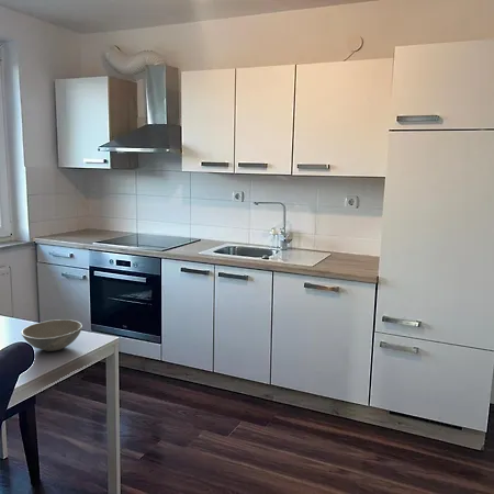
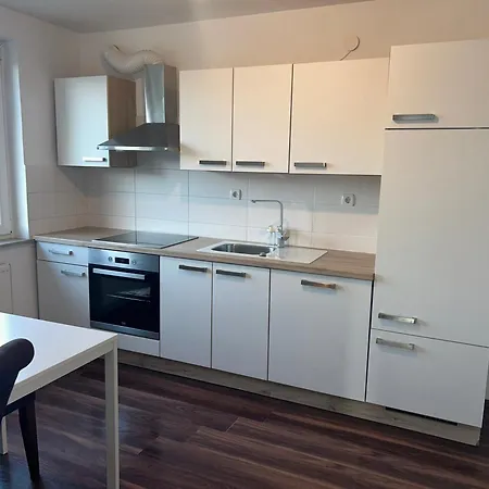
- soup bowl [20,318,83,352]
